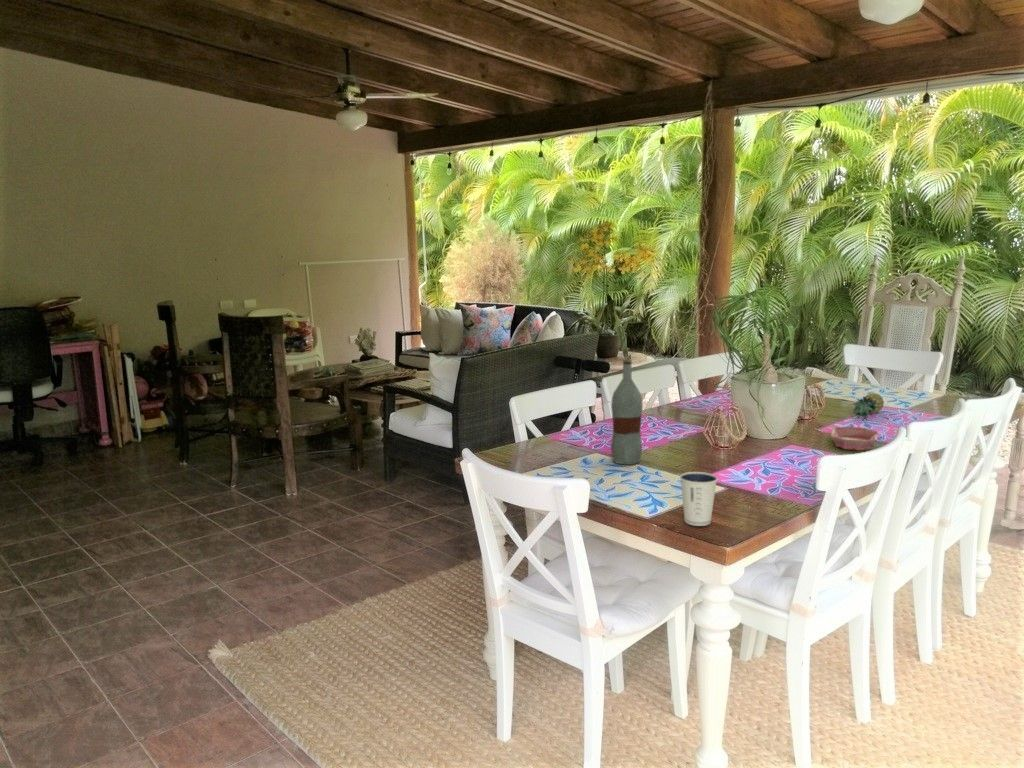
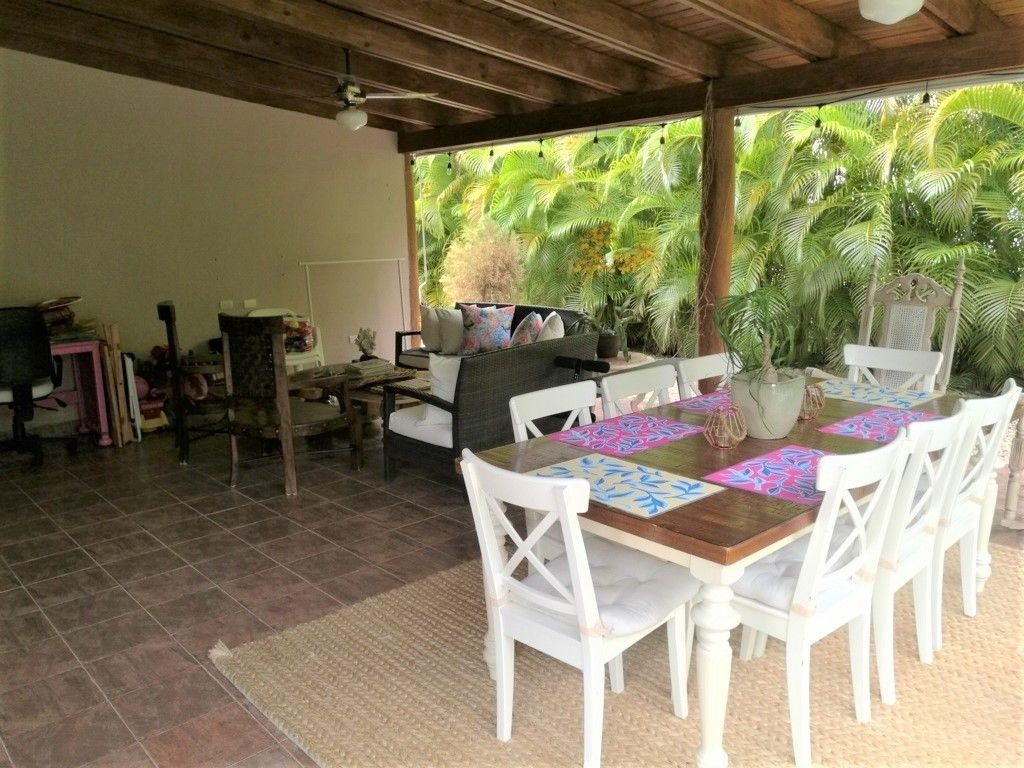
- bottle [610,359,644,465]
- fruit [851,392,885,421]
- dixie cup [679,471,719,527]
- bowl [830,425,879,451]
